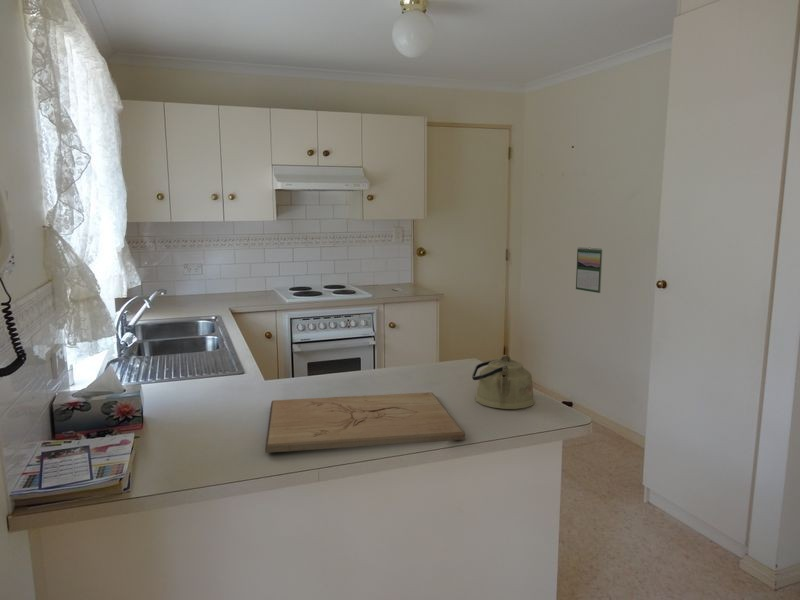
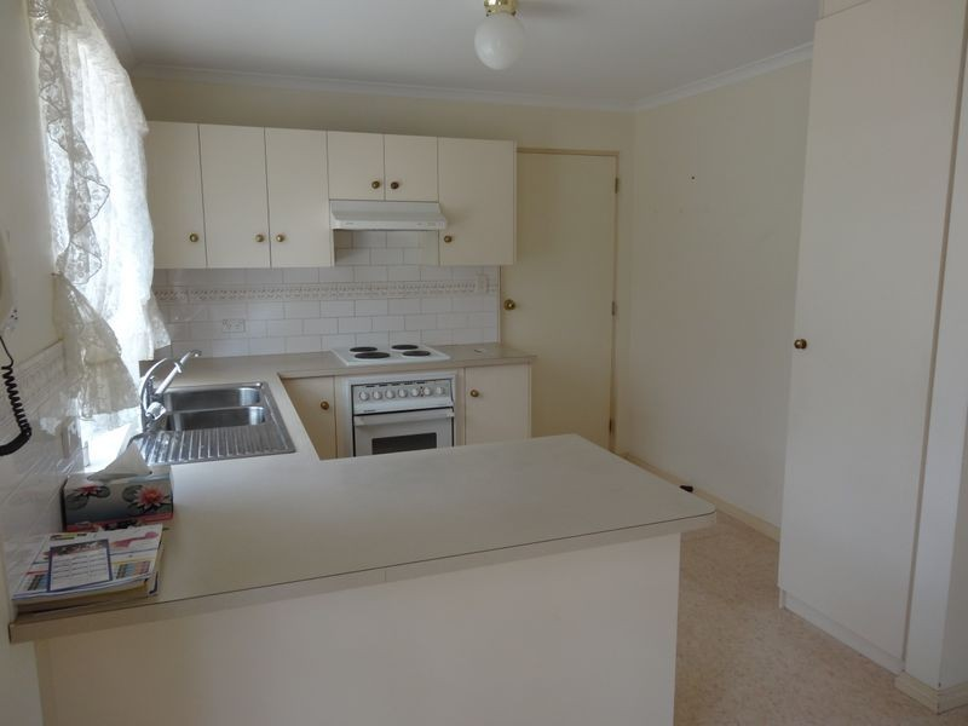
- calendar [575,246,603,294]
- kettle [471,354,536,410]
- cutting board [264,391,466,454]
